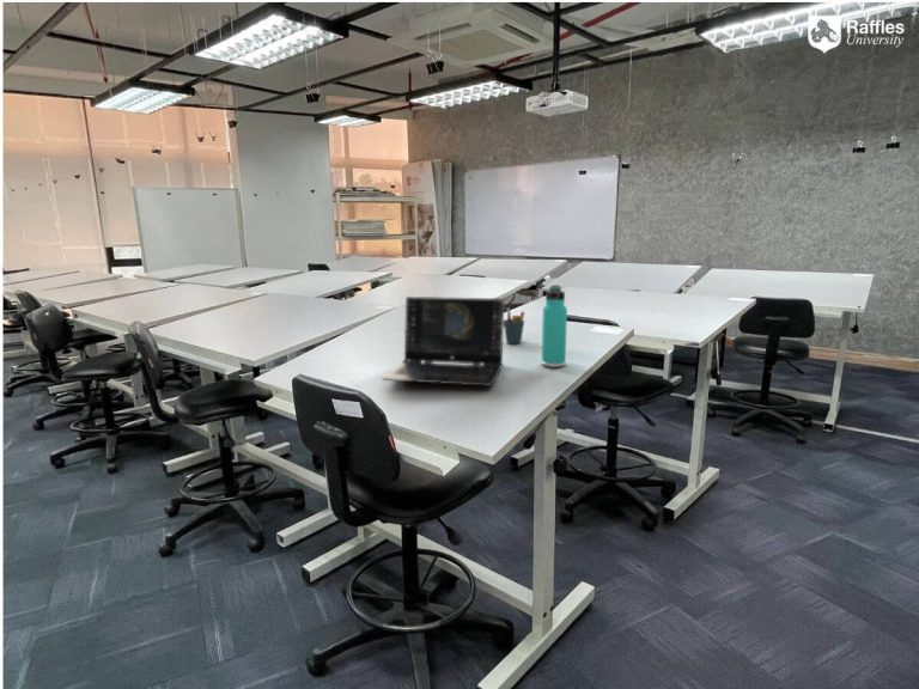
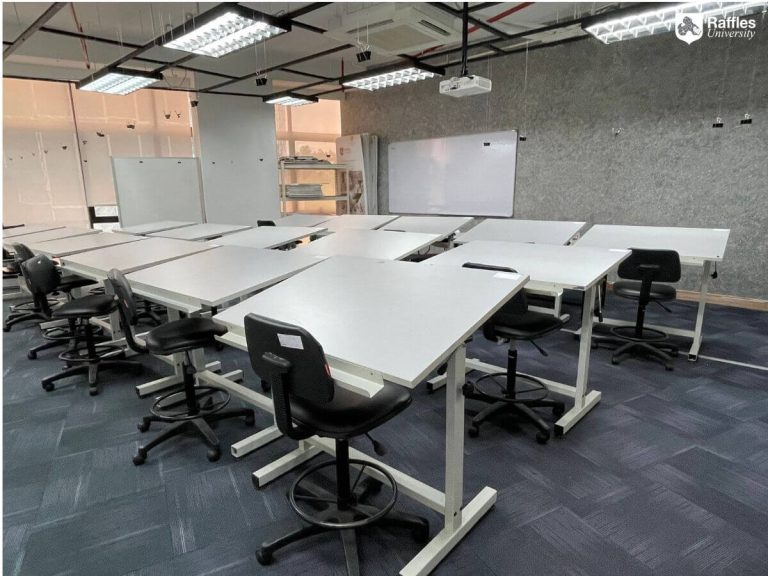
- thermos bottle [541,283,568,368]
- pen holder [504,306,525,344]
- laptop computer [381,295,506,388]
